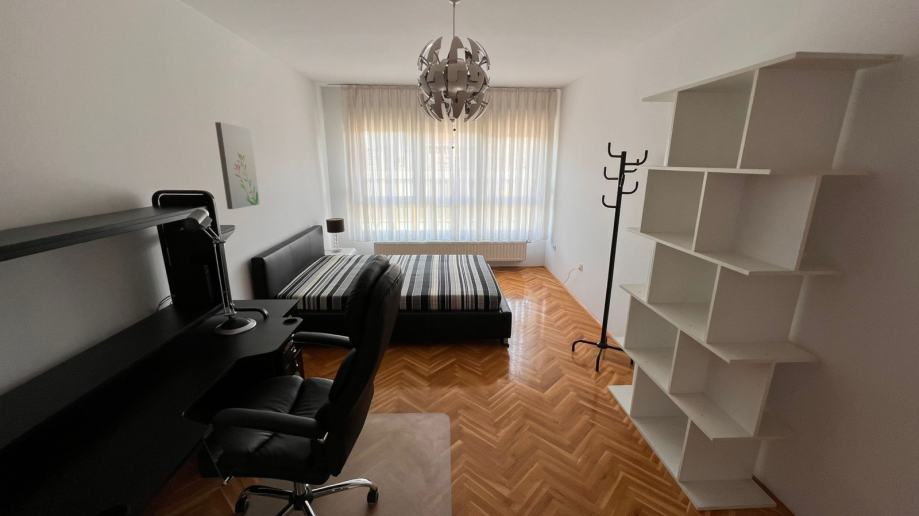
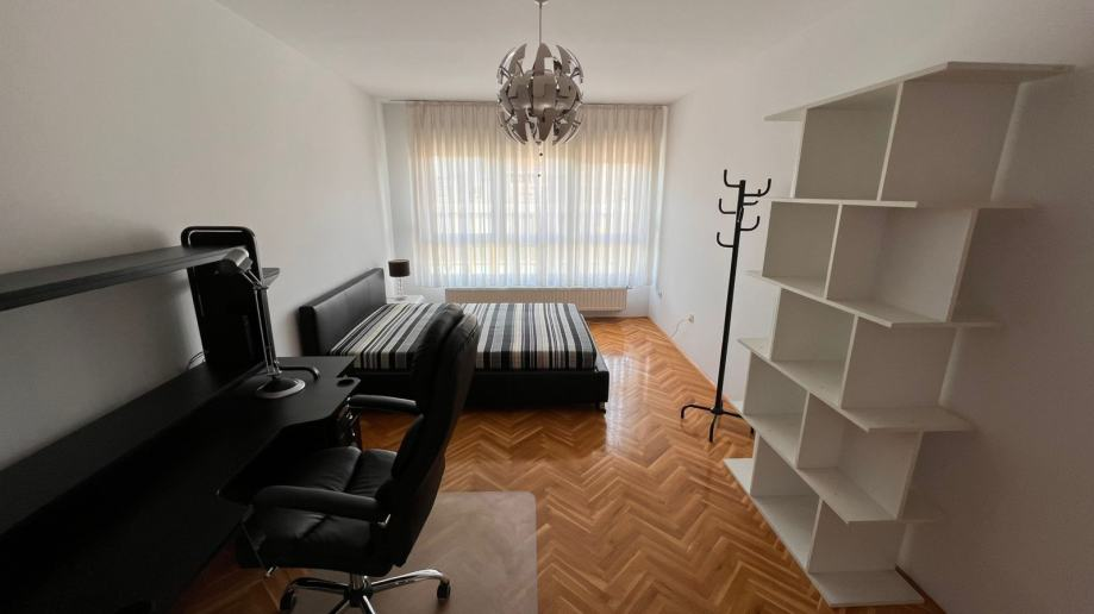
- wall art [214,121,261,210]
